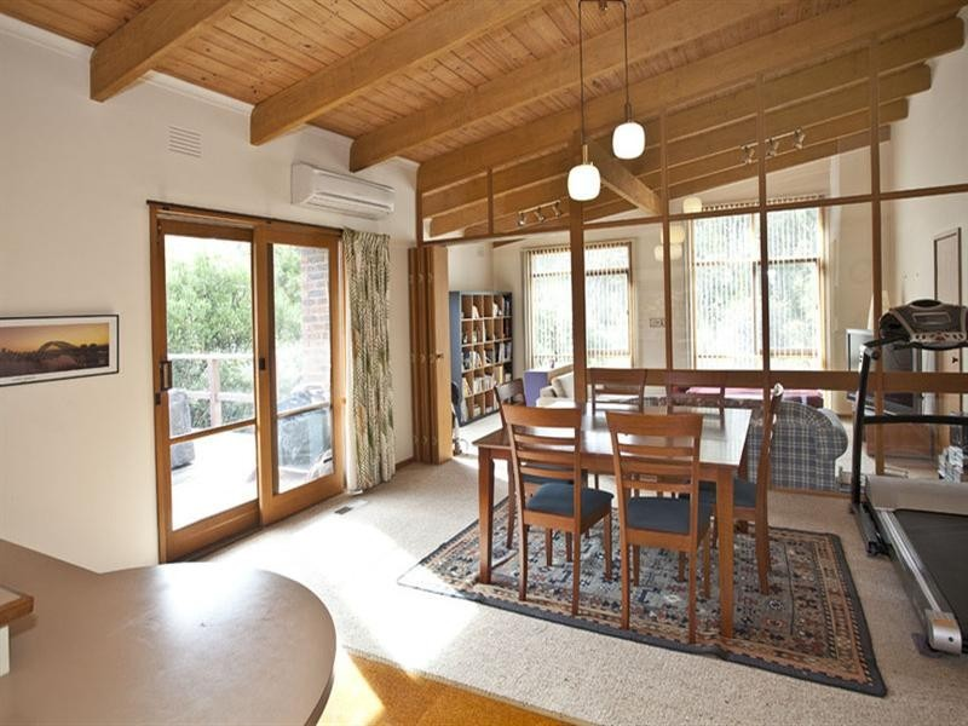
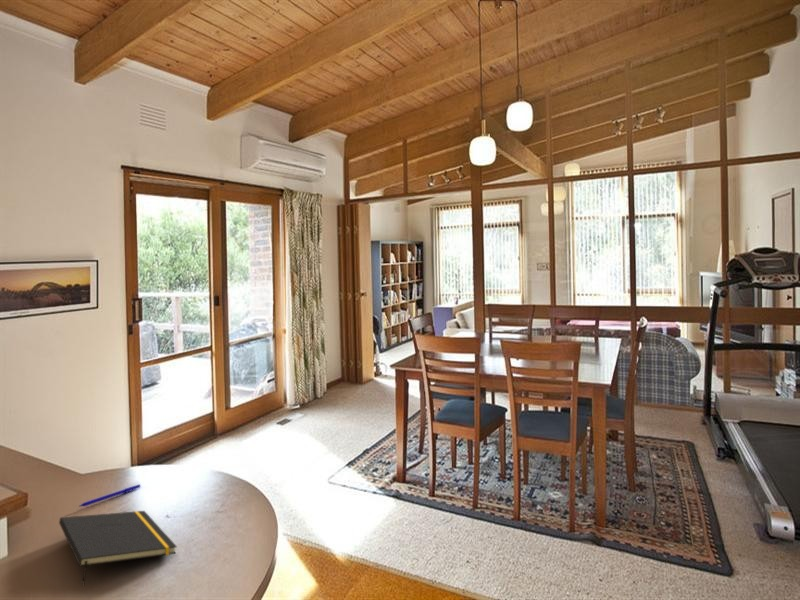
+ pen [77,483,141,508]
+ notepad [58,510,178,587]
